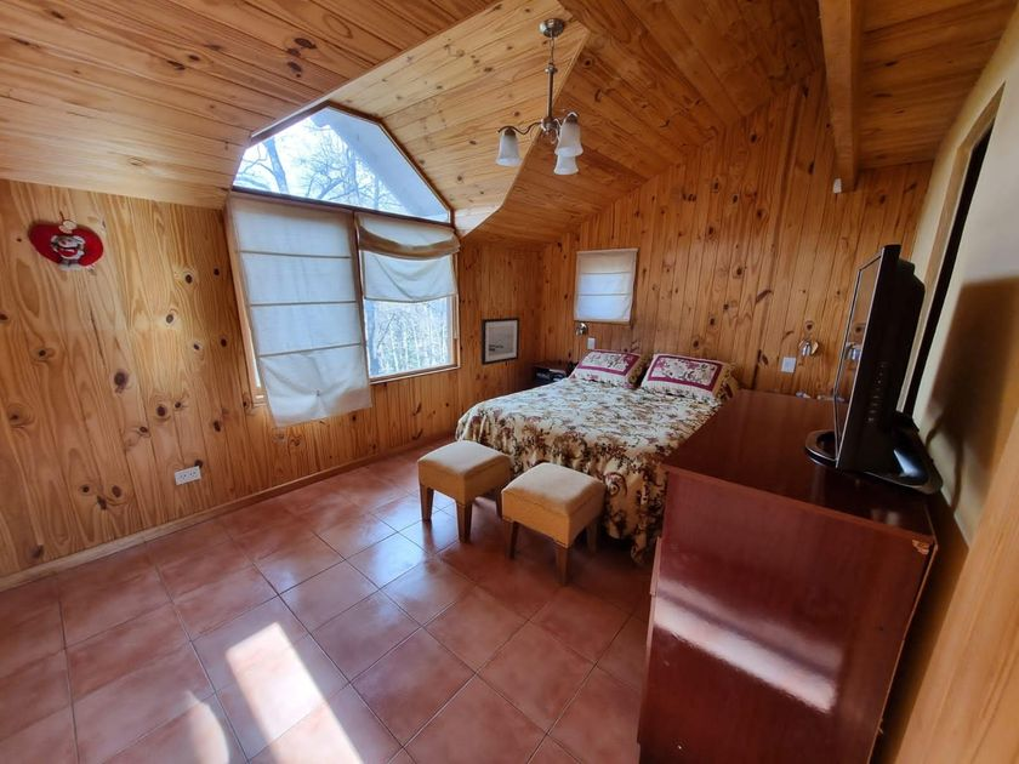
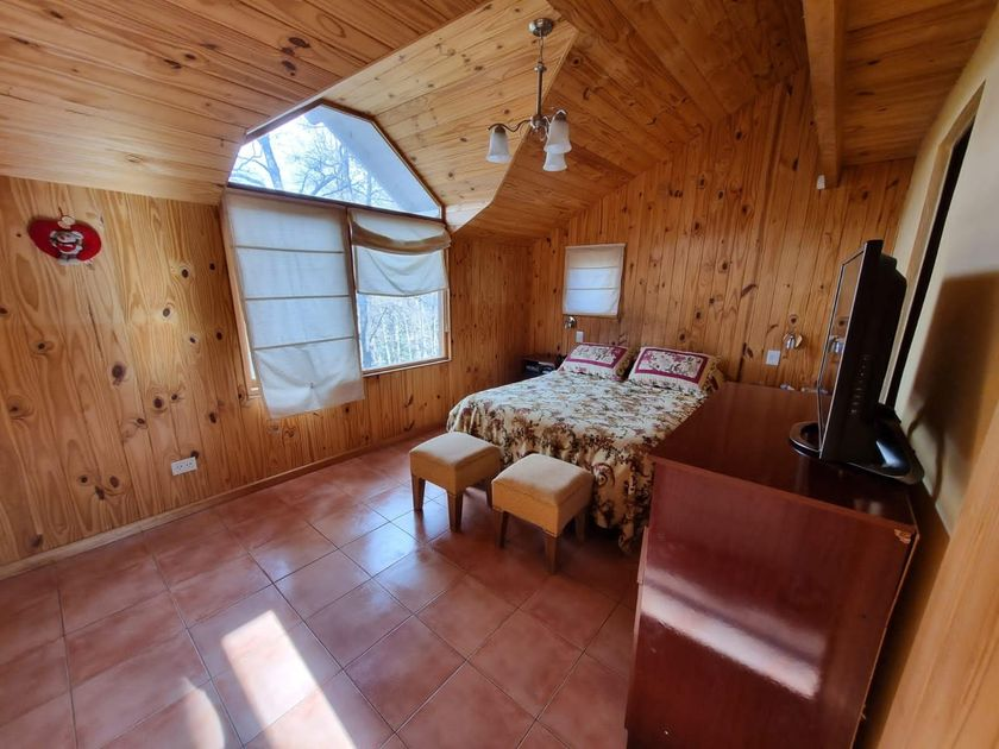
- wall art [480,317,520,366]
